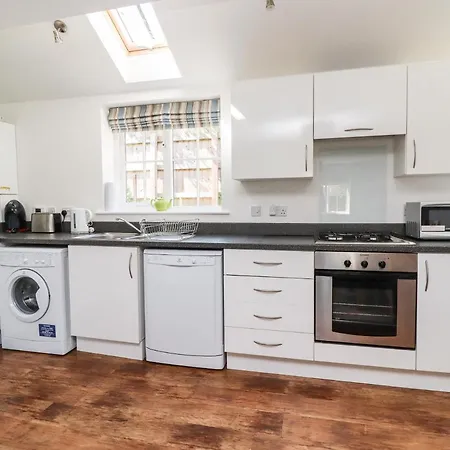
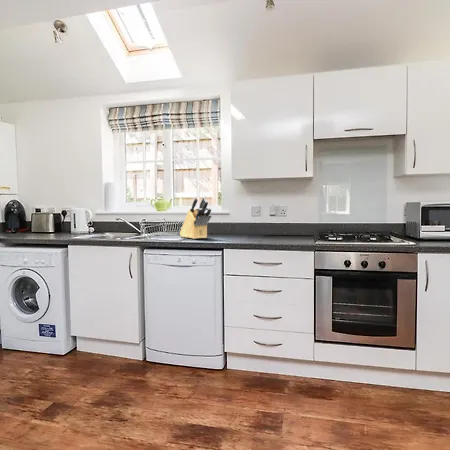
+ knife block [179,195,212,240]
